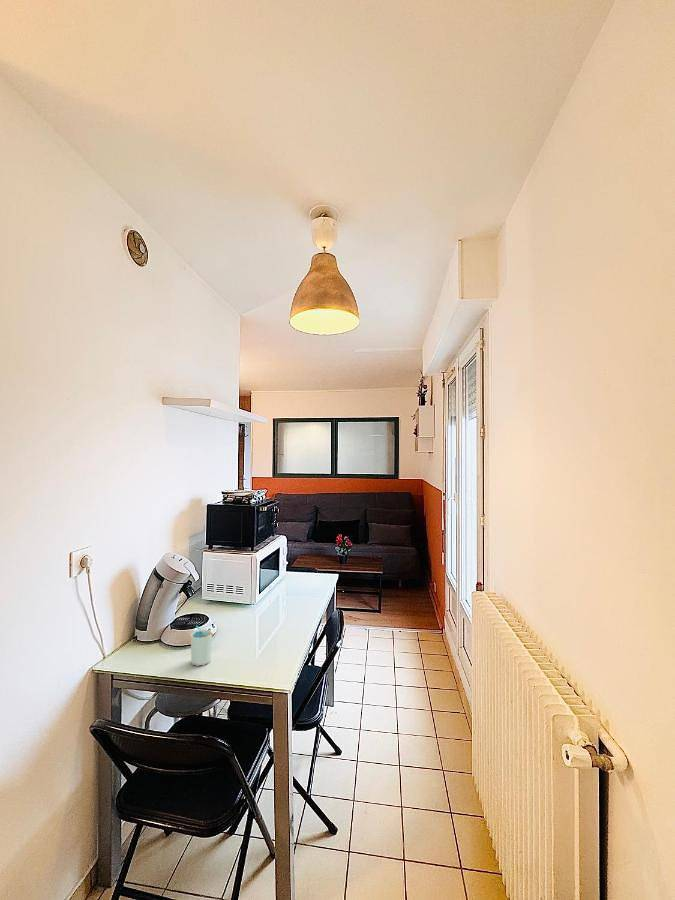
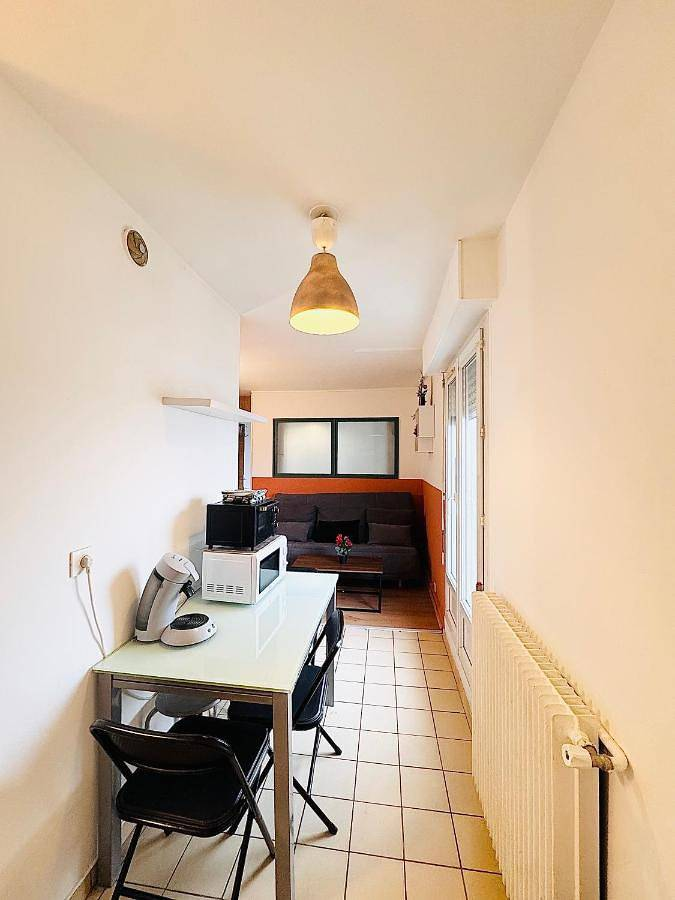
- cup [190,625,214,667]
